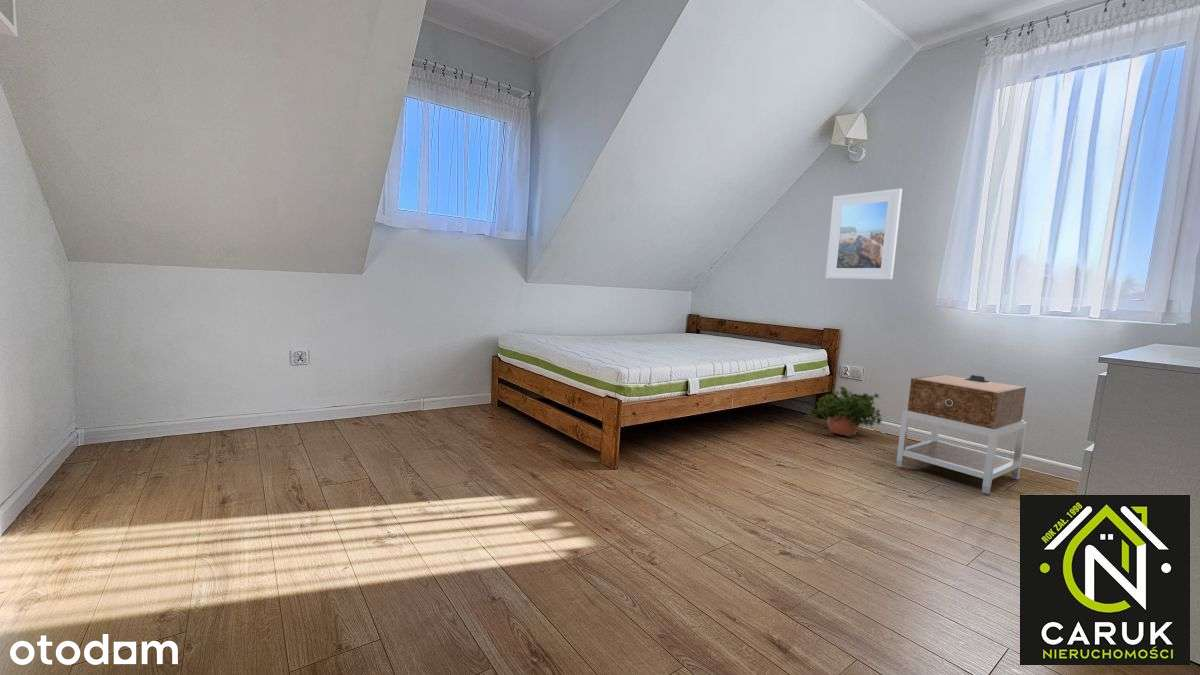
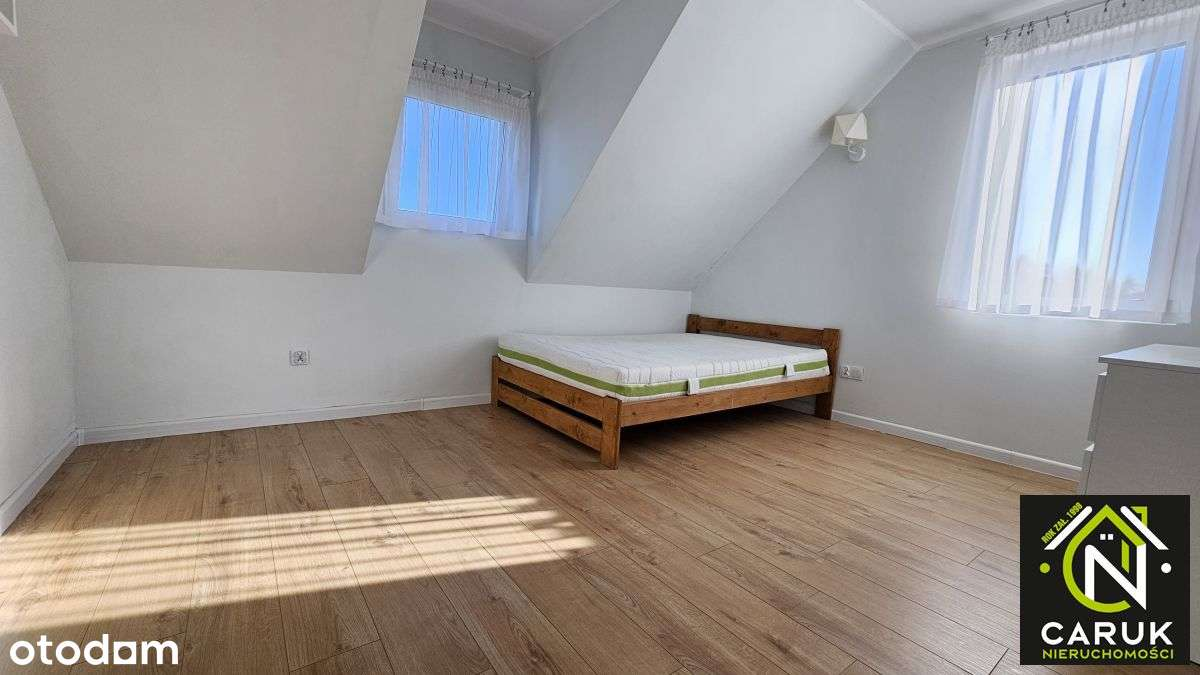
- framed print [825,187,903,281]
- nightstand [895,373,1028,495]
- potted plant [805,386,884,441]
